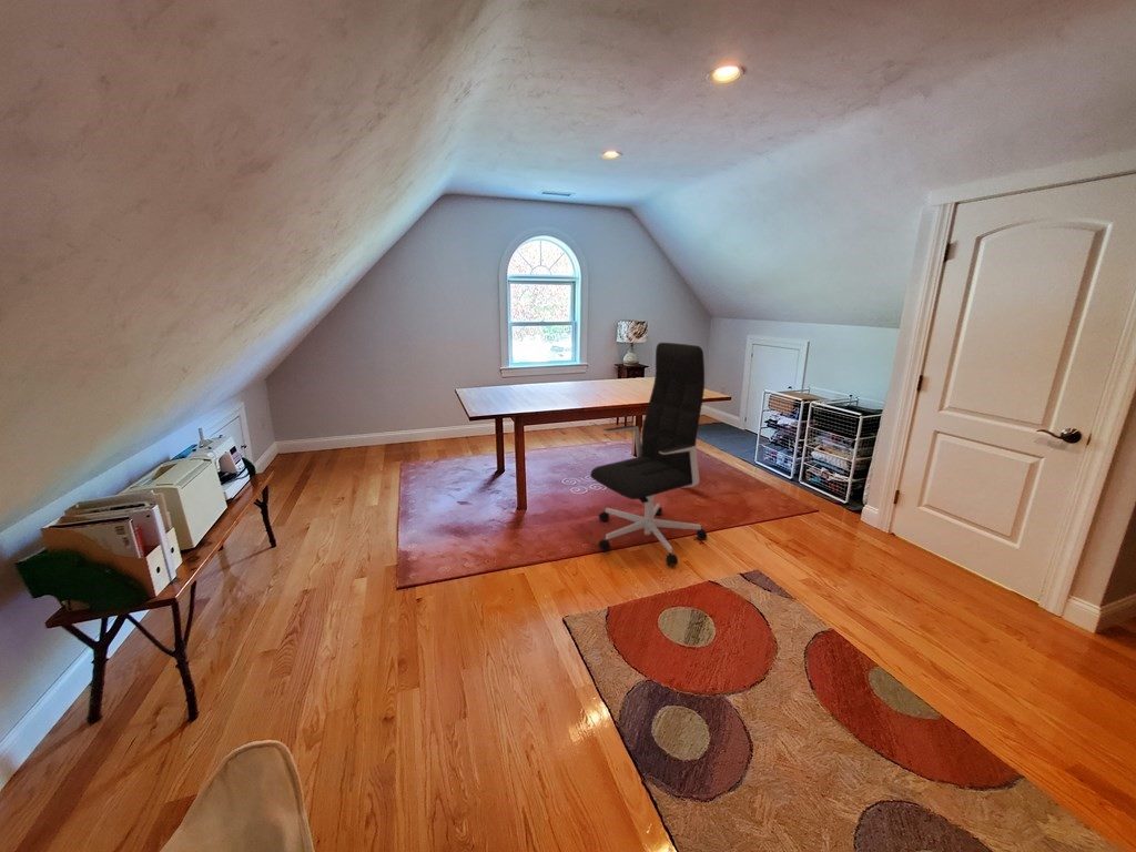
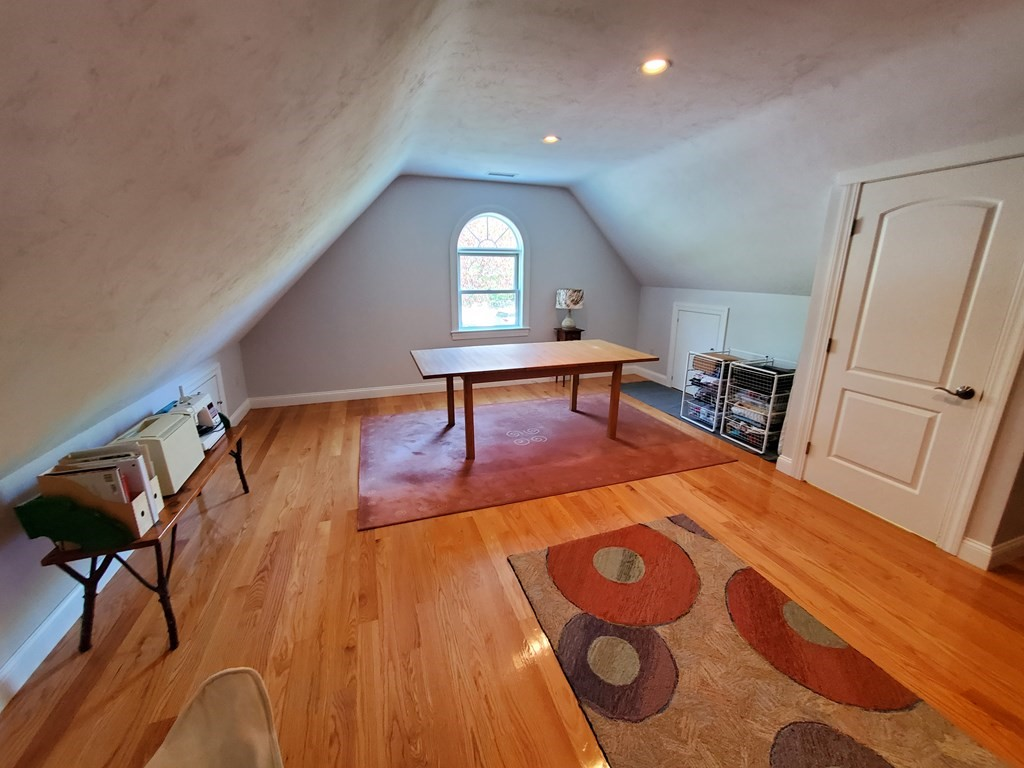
- office chair [589,342,709,567]
